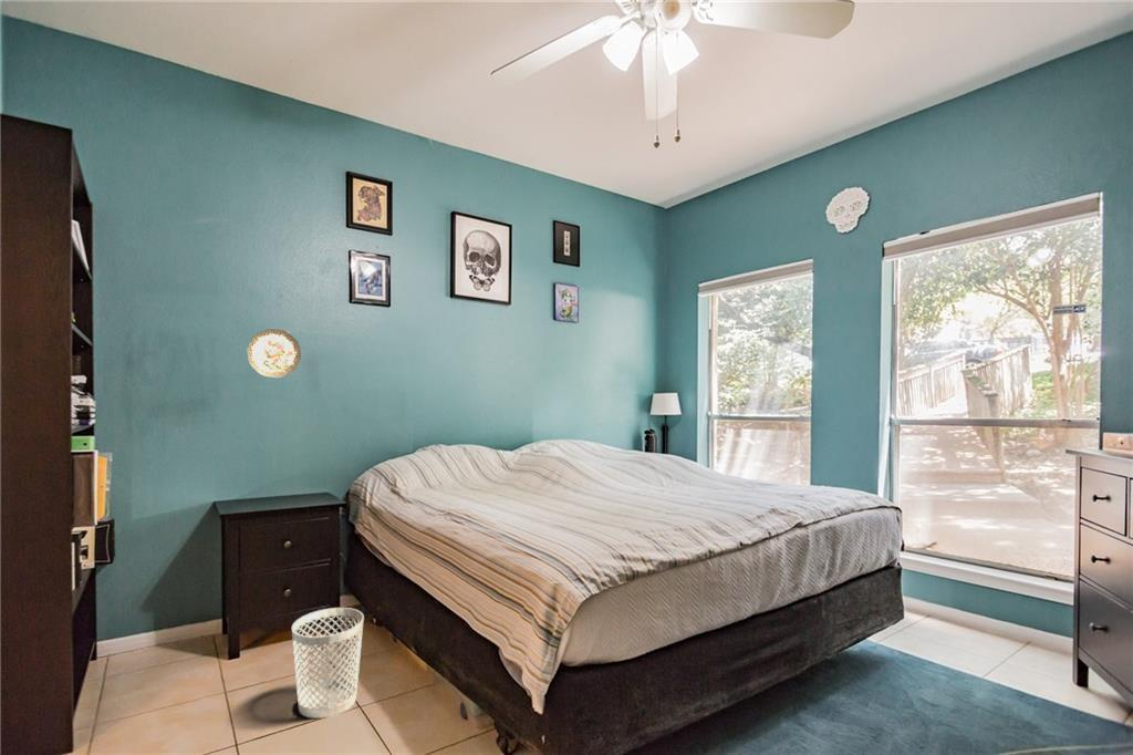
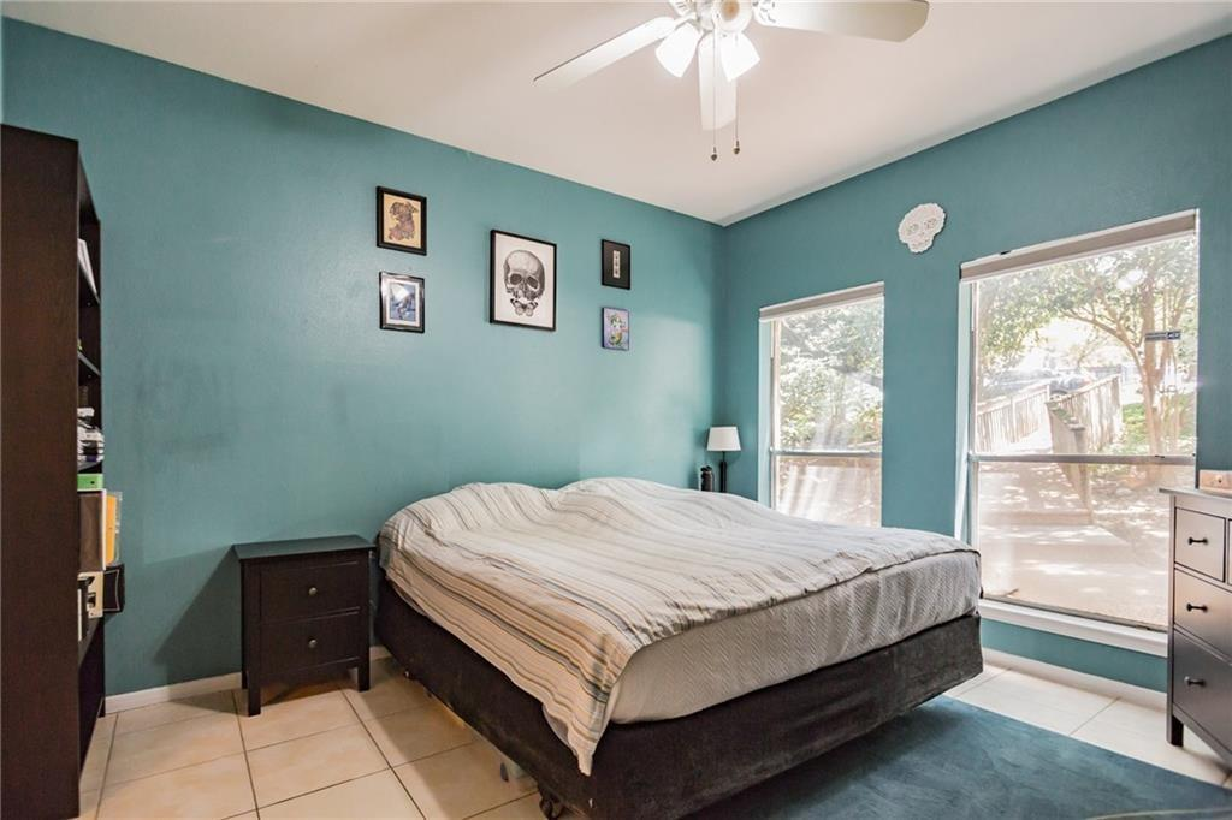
- wastebasket [291,607,365,720]
- decorative plate [246,328,302,379]
